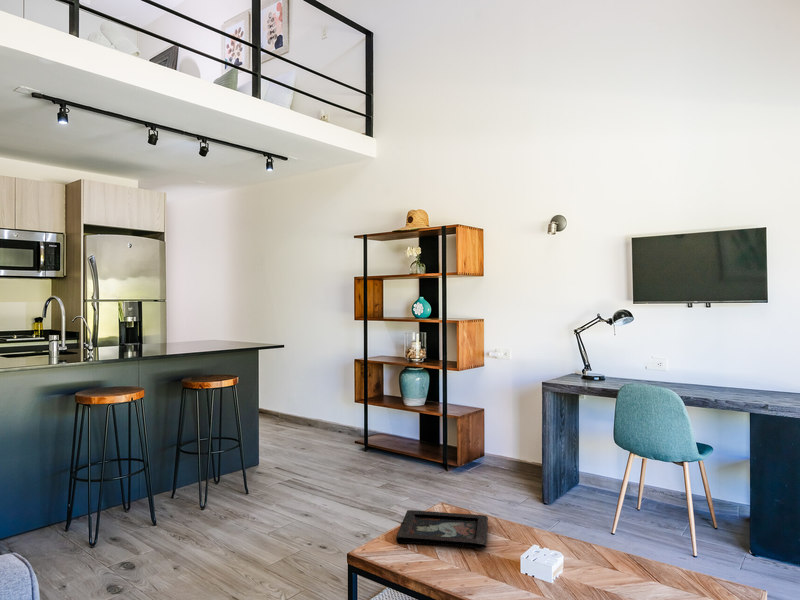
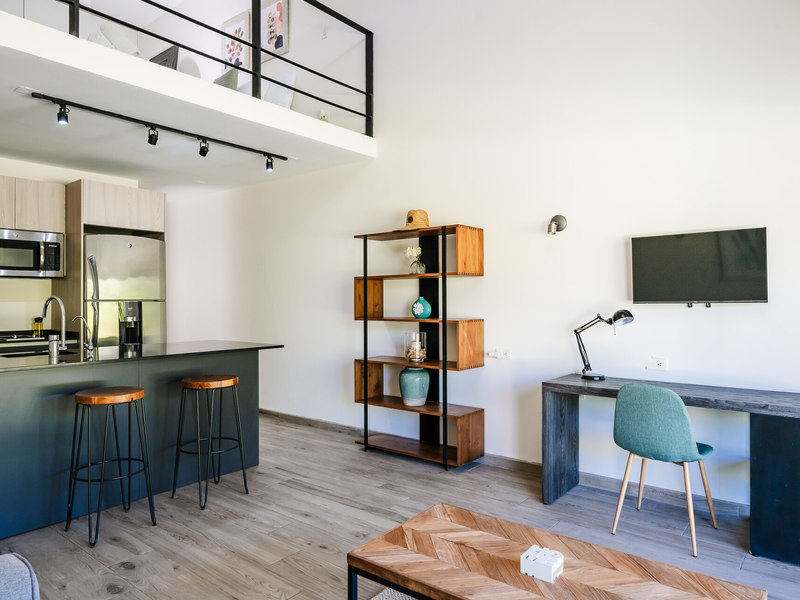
- decorative tray [395,509,489,549]
